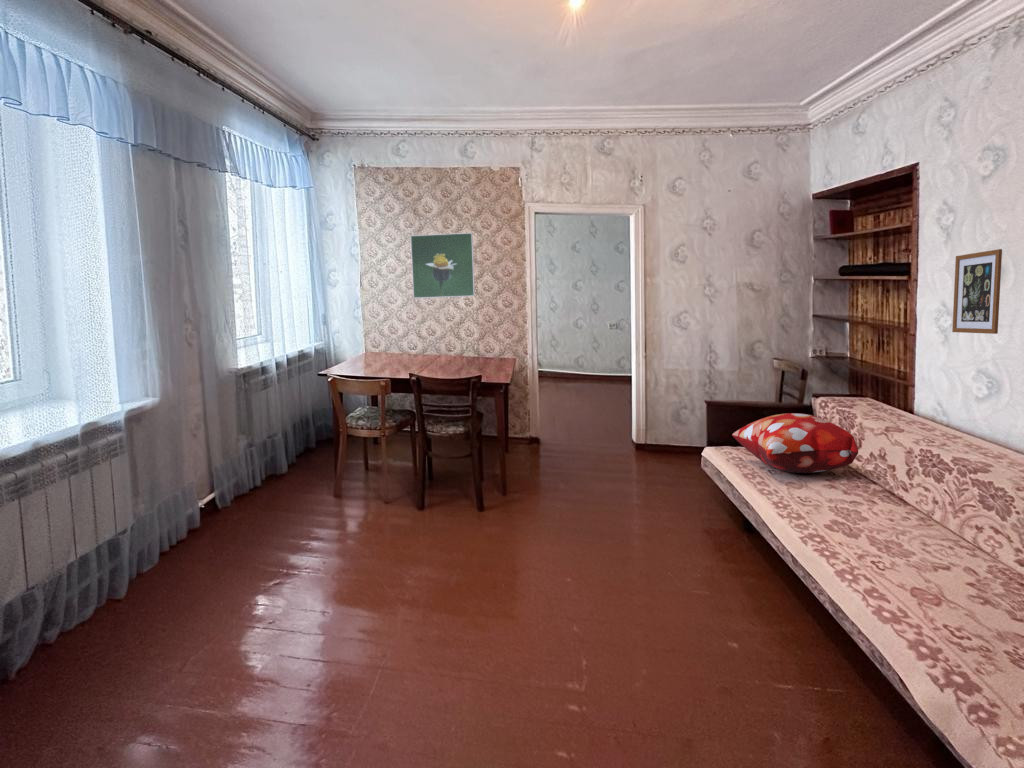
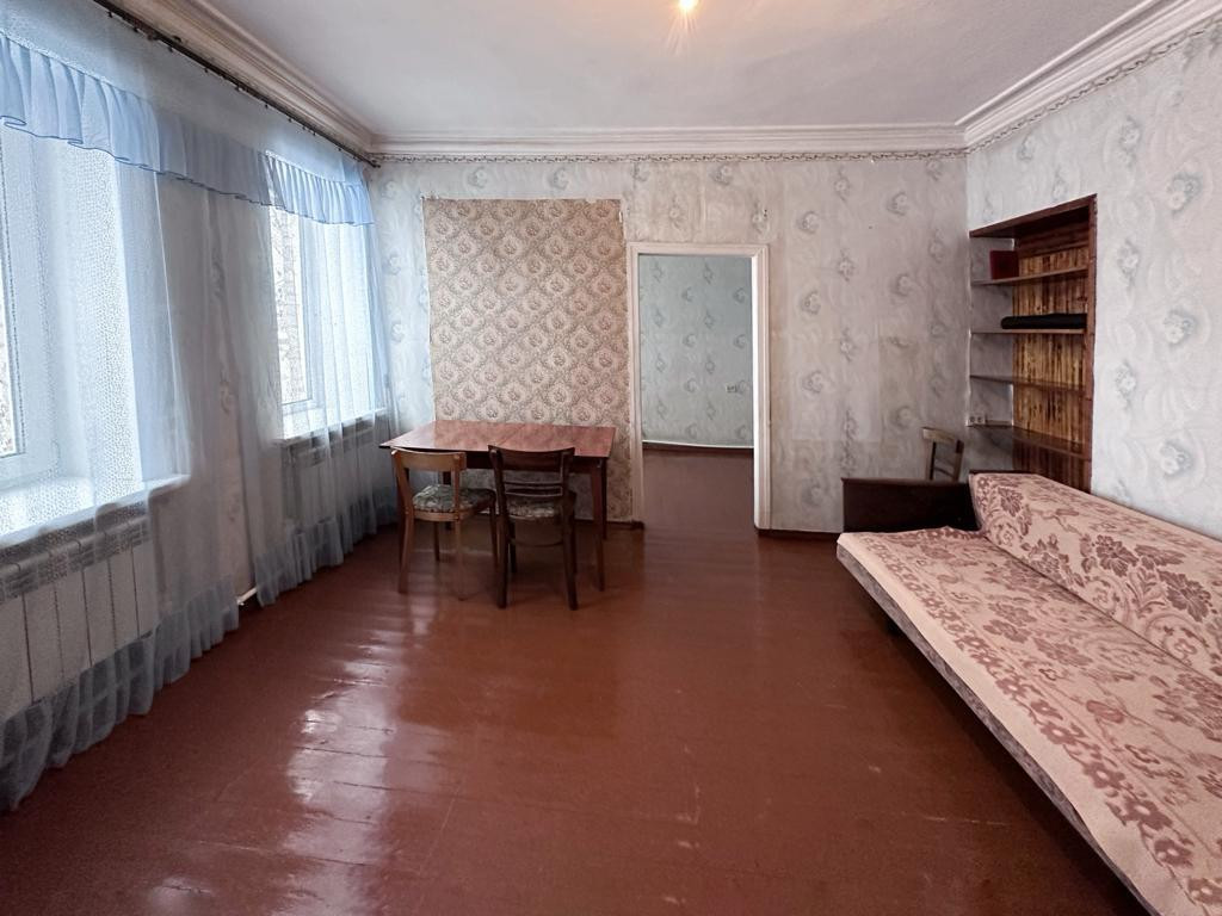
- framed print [410,232,476,299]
- decorative pillow [731,412,859,474]
- wall art [951,248,1003,335]
